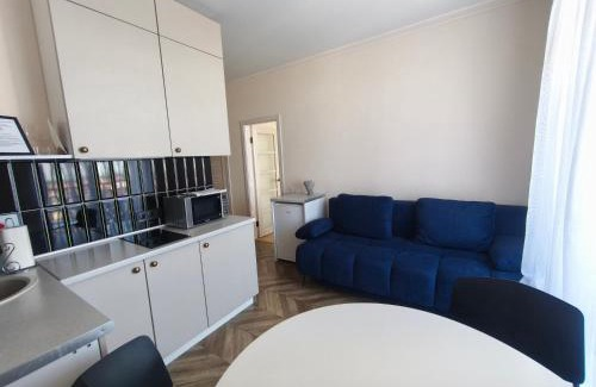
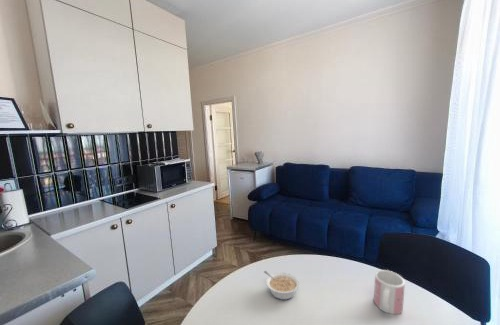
+ mug [373,269,406,315]
+ legume [263,270,301,301]
